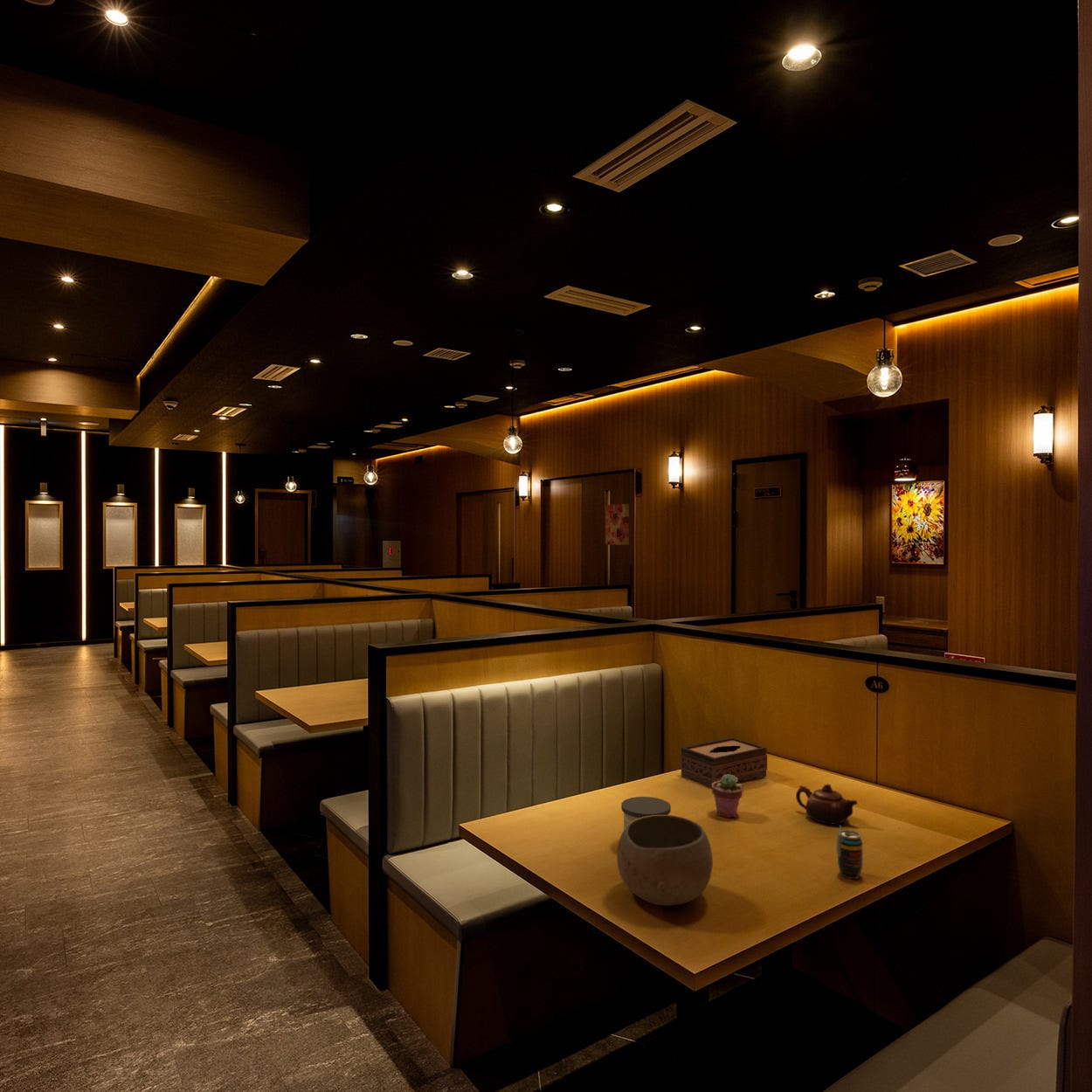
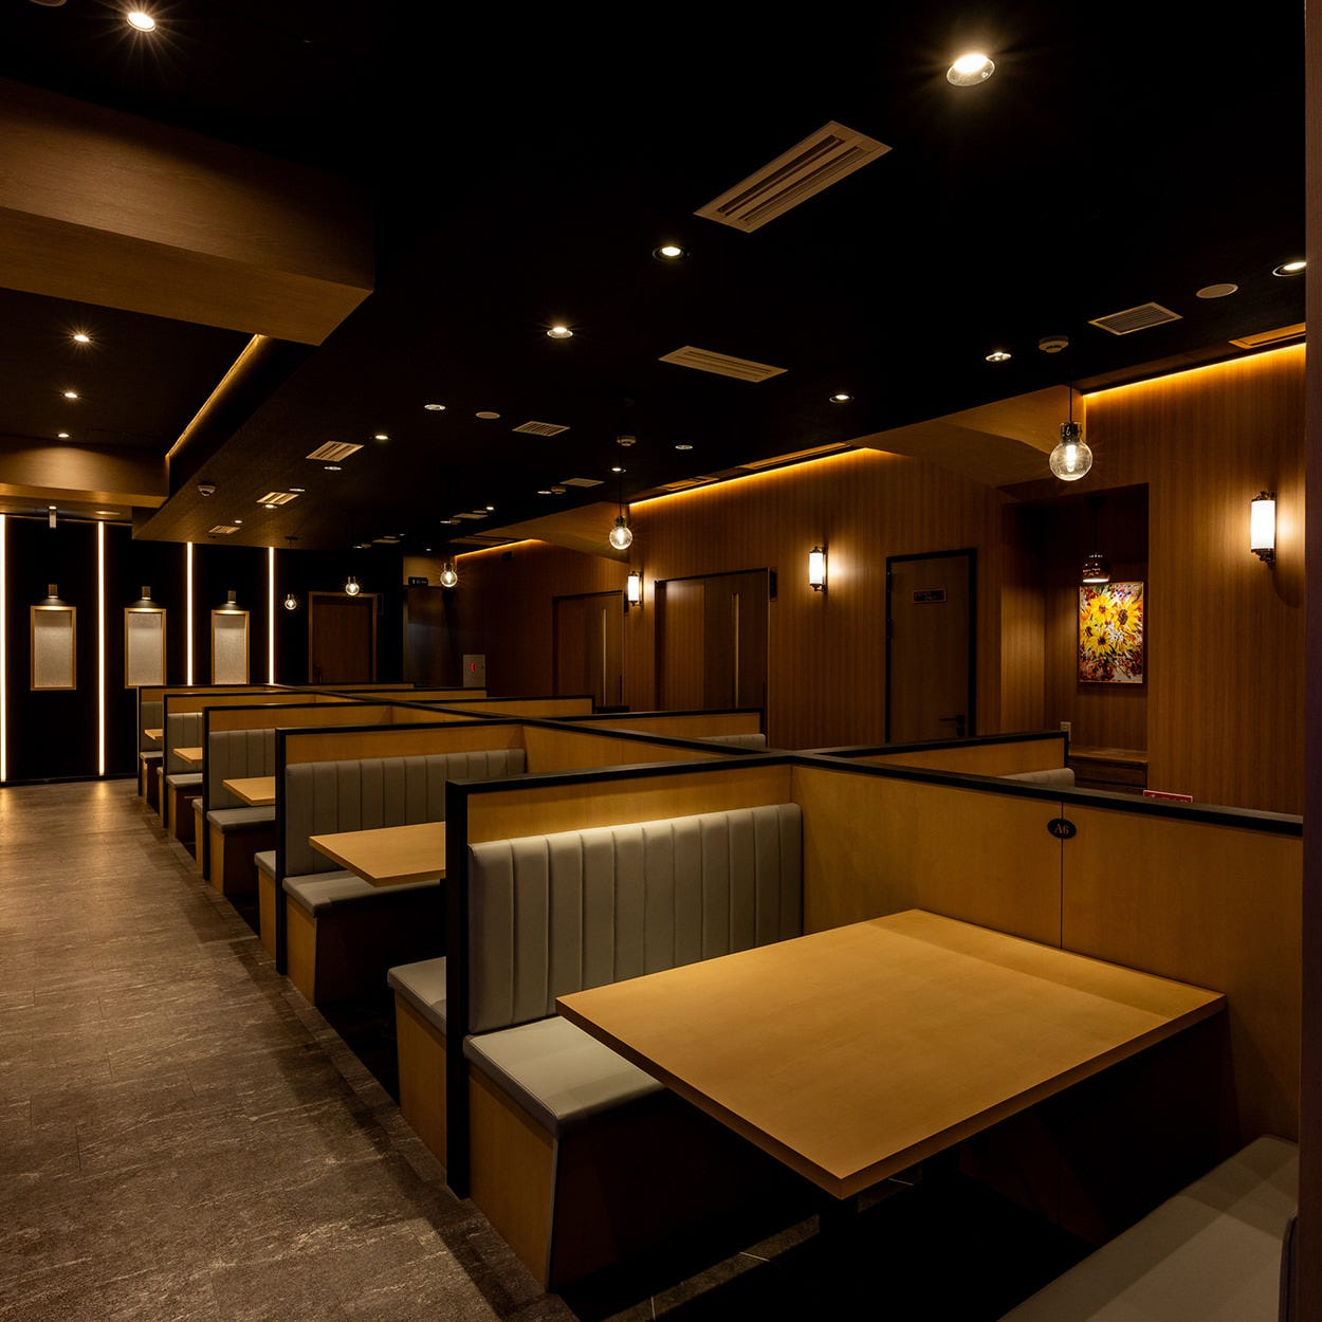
- candle [620,796,672,831]
- potted succulent [711,774,743,819]
- teapot [795,784,859,826]
- tissue box [680,736,768,789]
- bowl [616,814,714,907]
- wall art [605,503,630,546]
- beverage can [836,824,863,880]
